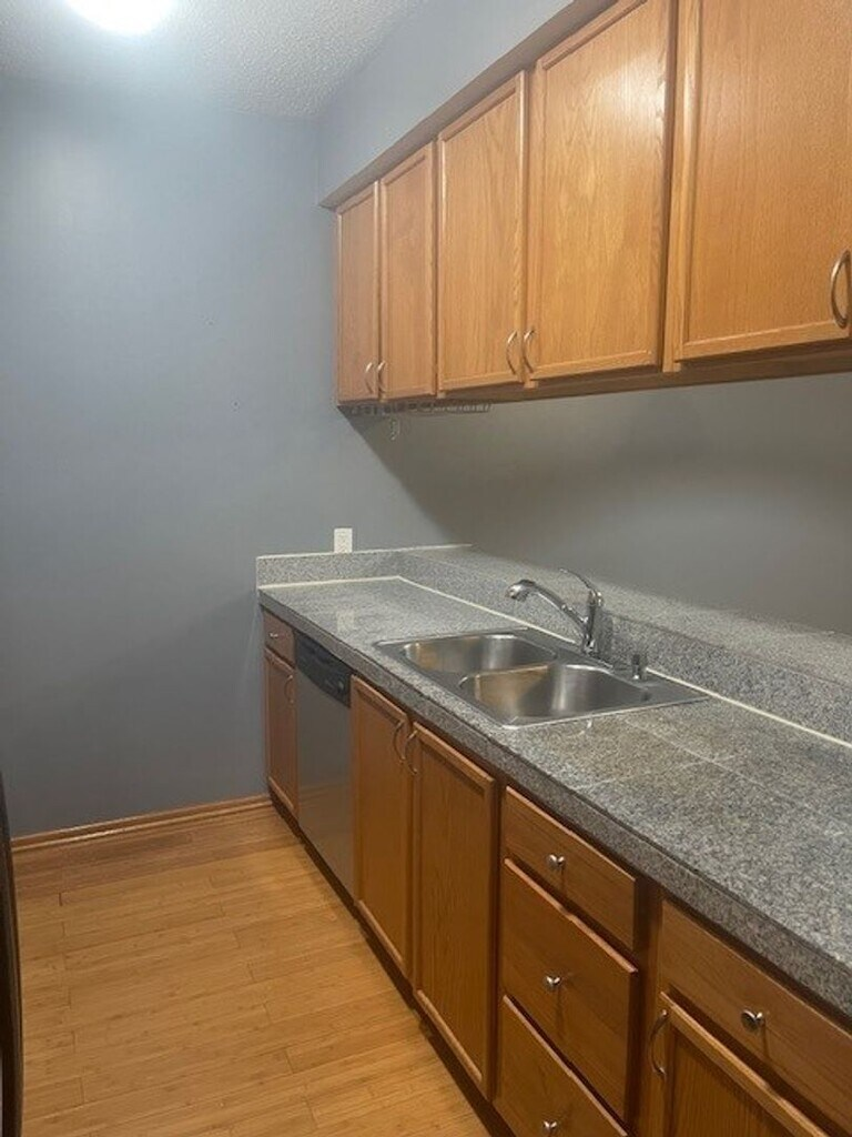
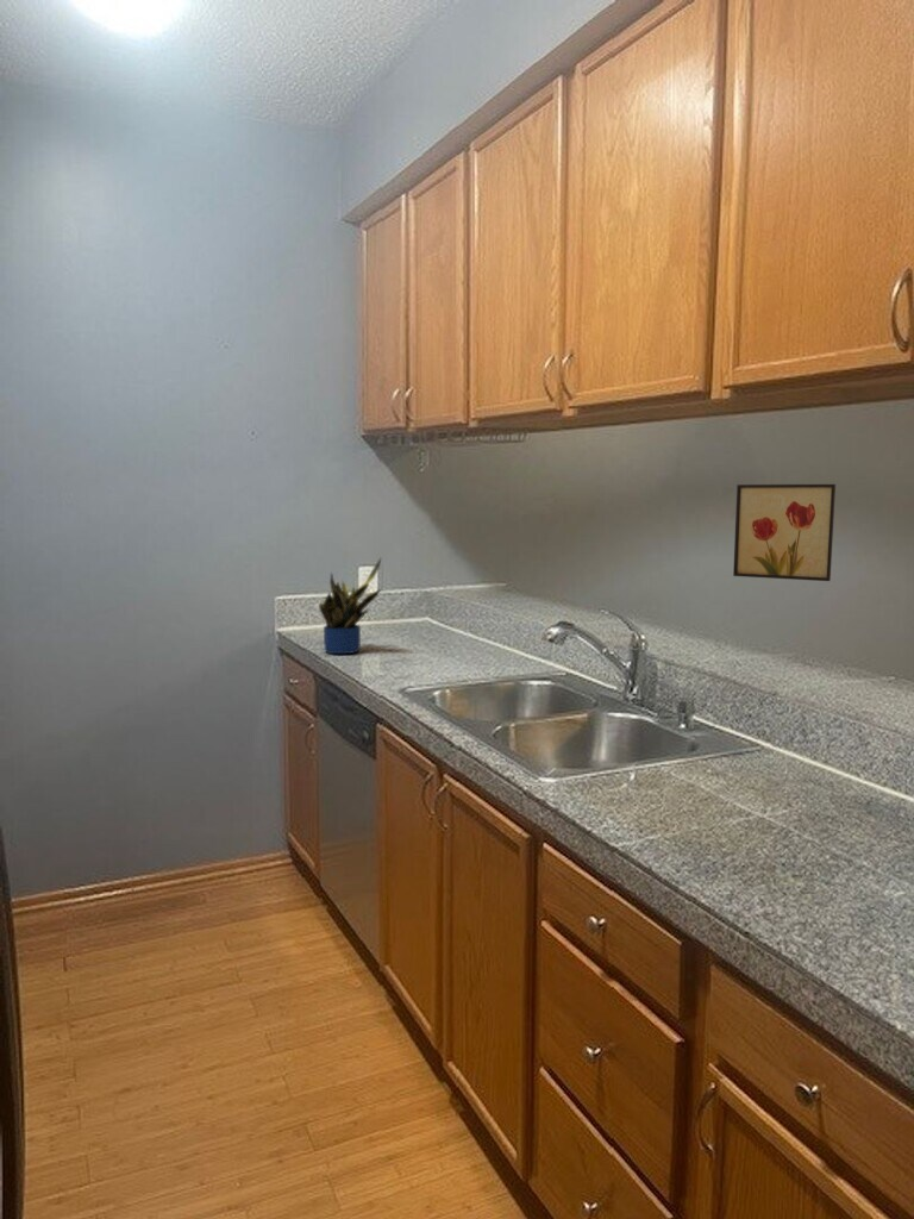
+ potted plant [318,556,383,655]
+ wall art [732,483,837,582]
